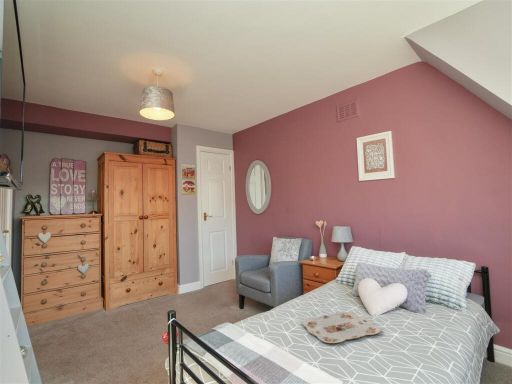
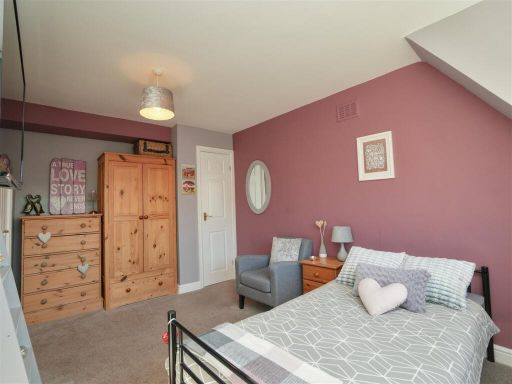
- serving tray [301,311,381,344]
